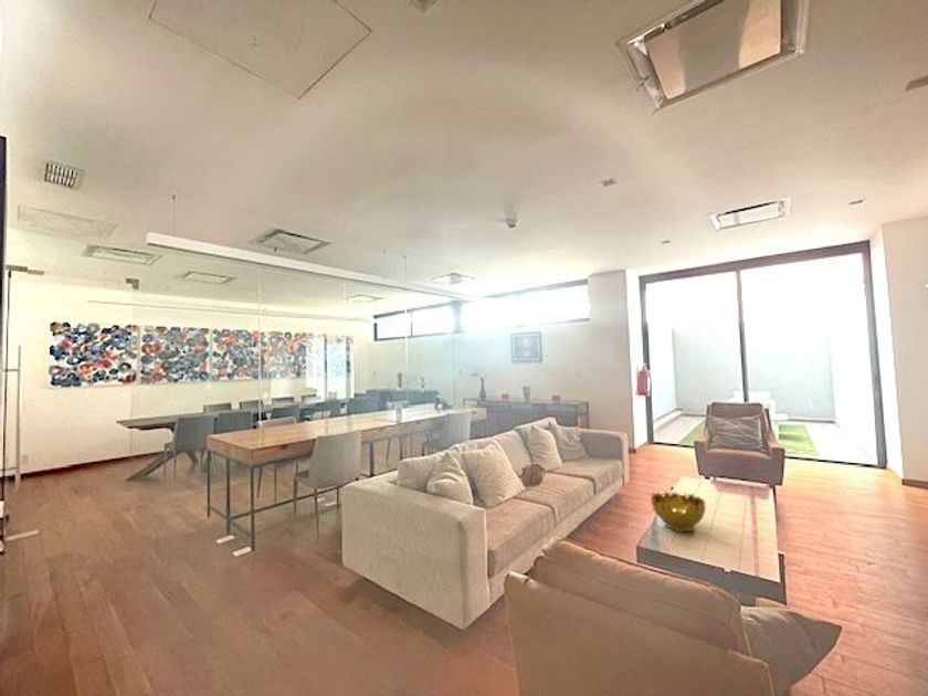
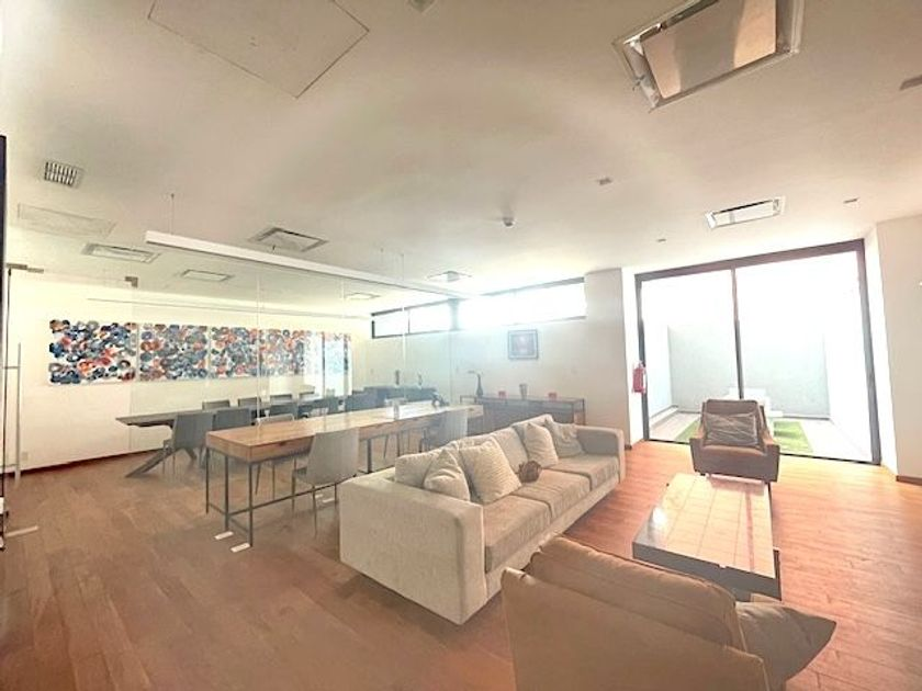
- decorative bowl [650,489,707,534]
